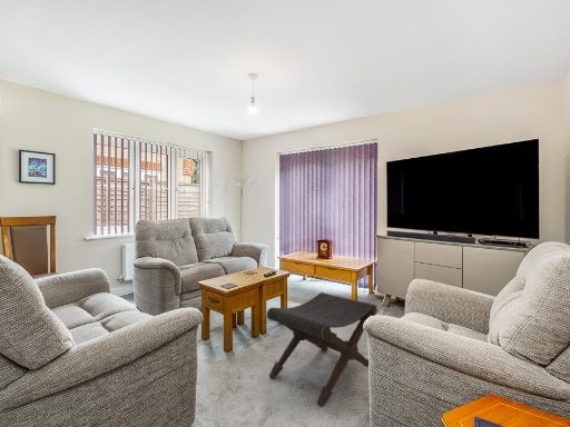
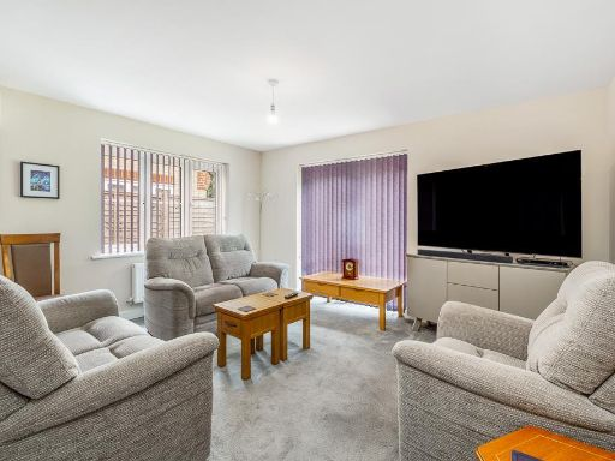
- footstool [266,291,379,408]
